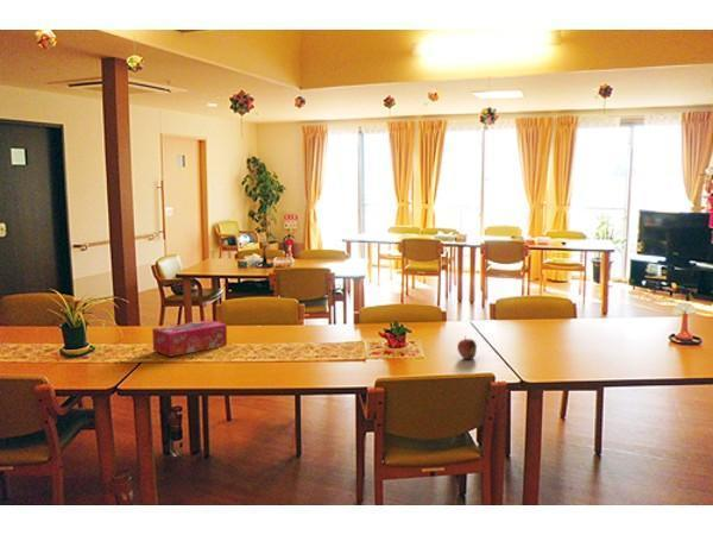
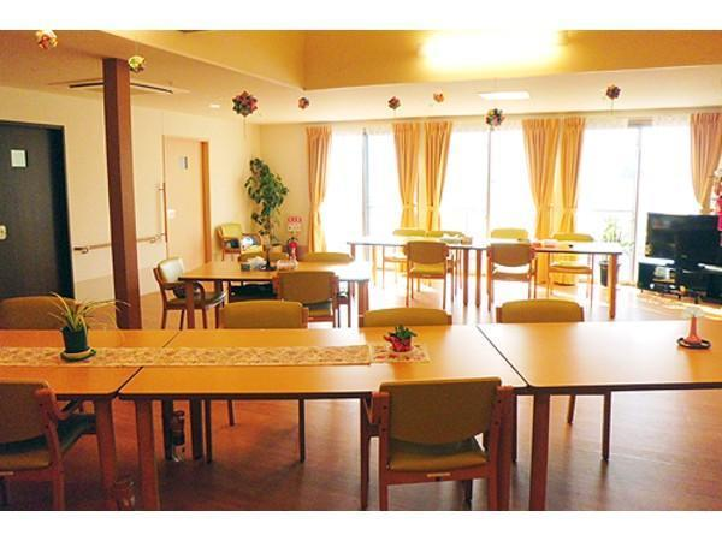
- fruit [456,335,478,360]
- tissue box [151,319,228,358]
